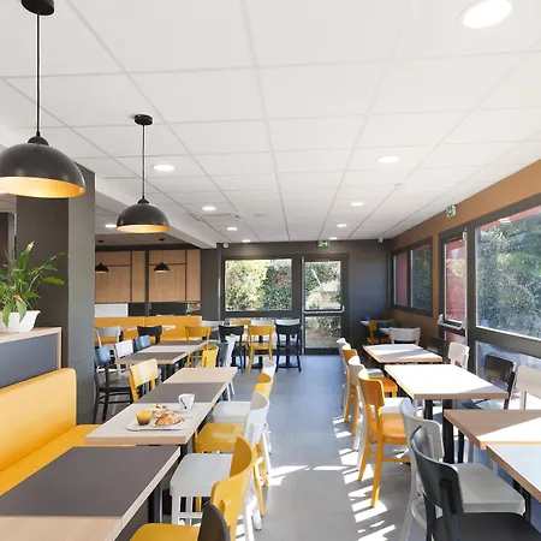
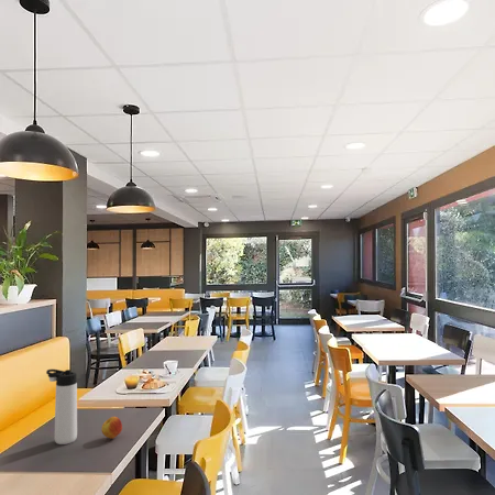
+ thermos bottle [45,369,78,446]
+ apple [100,416,123,440]
